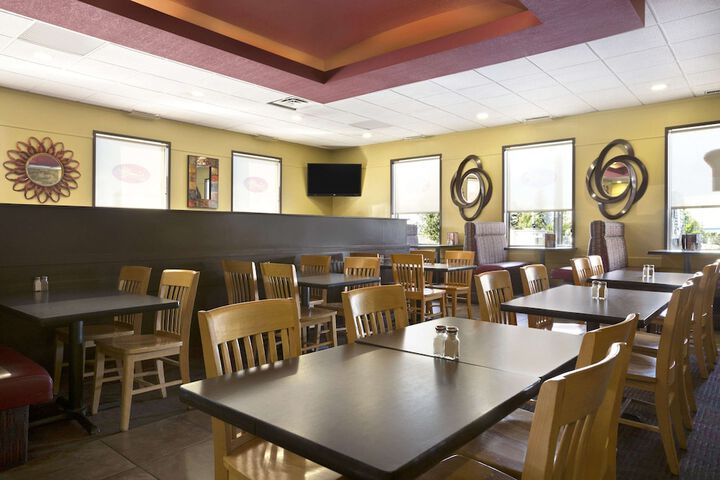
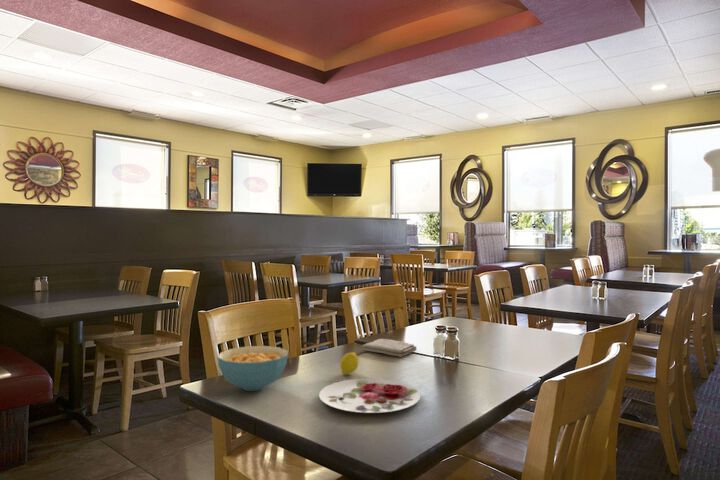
+ washcloth [361,338,418,358]
+ cereal bowl [216,345,289,392]
+ fruit [339,351,360,375]
+ plate [318,378,421,414]
